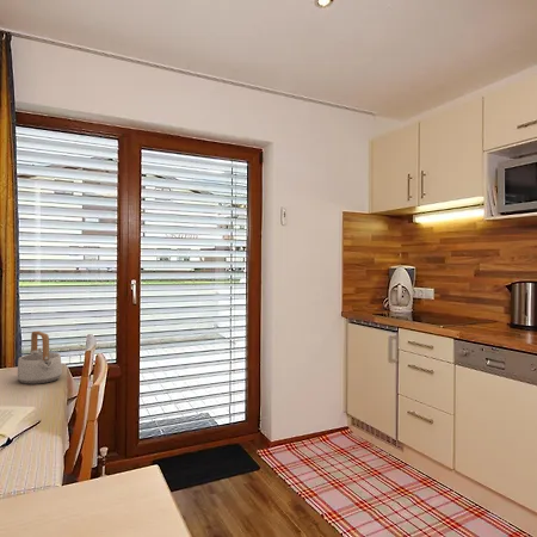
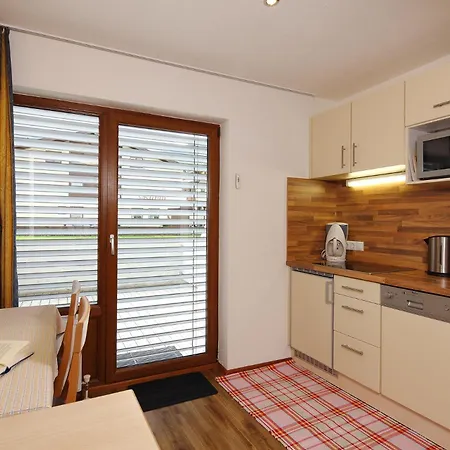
- teapot [16,329,63,385]
